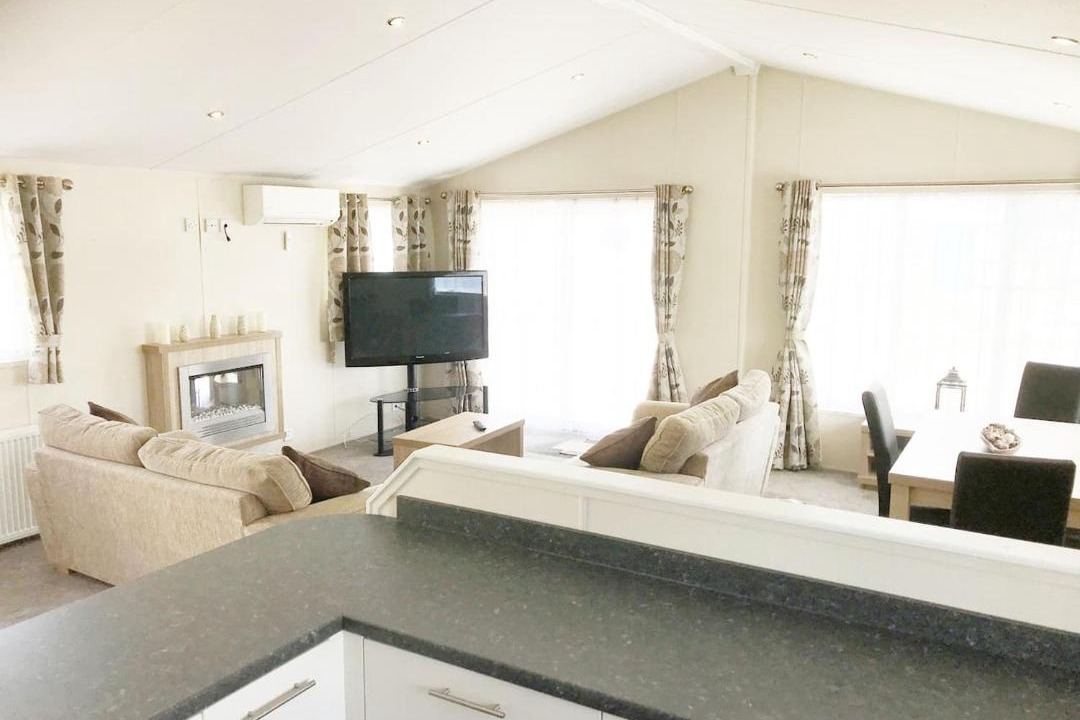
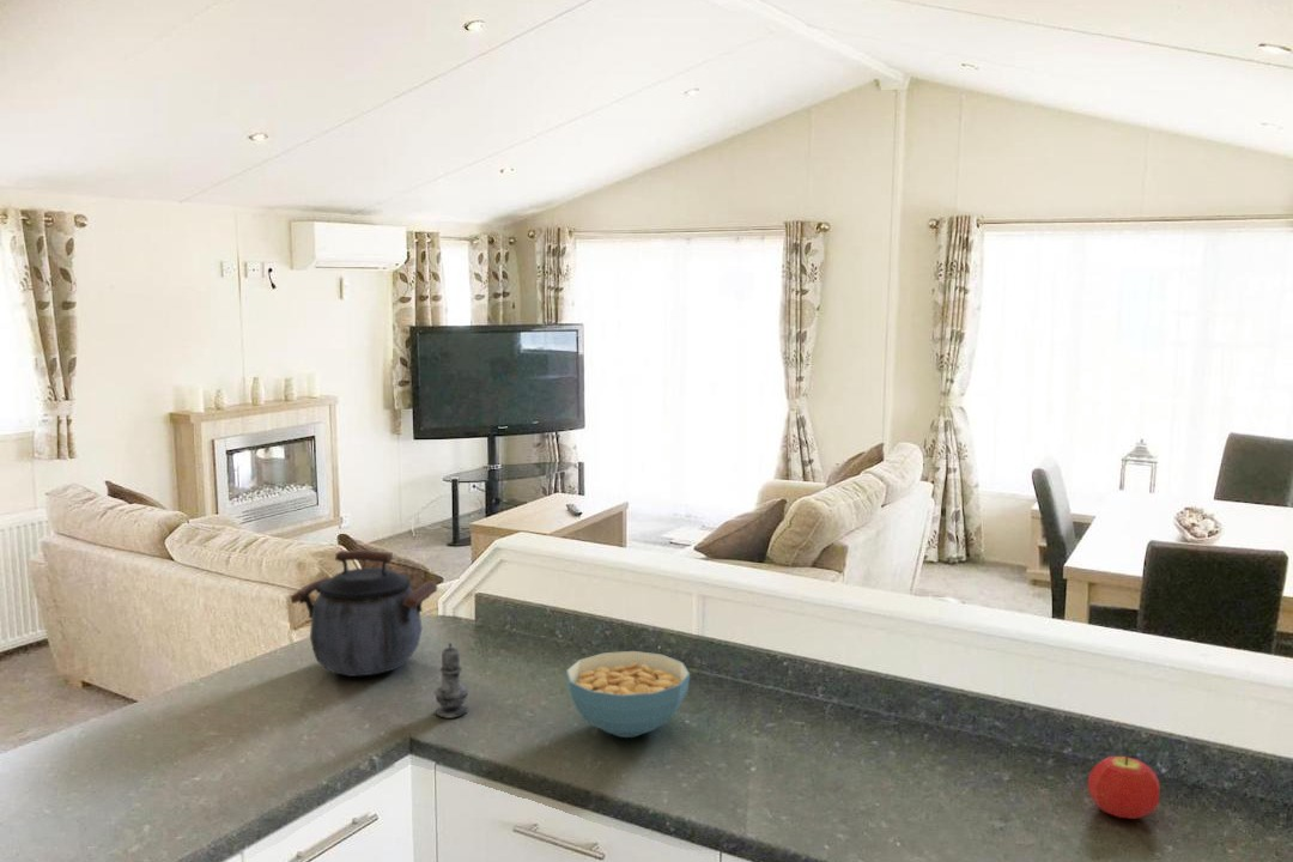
+ salt shaker [432,642,471,718]
+ cereal bowl [565,650,691,739]
+ fruit [1087,754,1160,820]
+ kettle [290,548,439,678]
